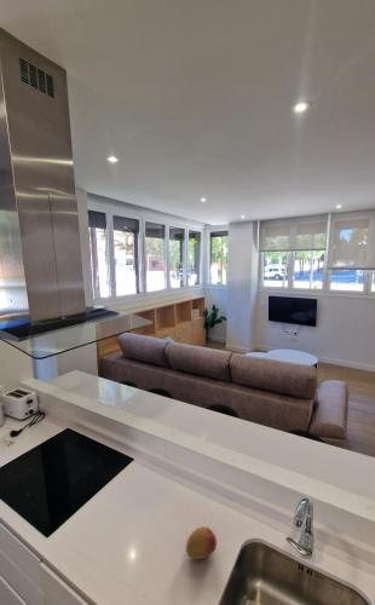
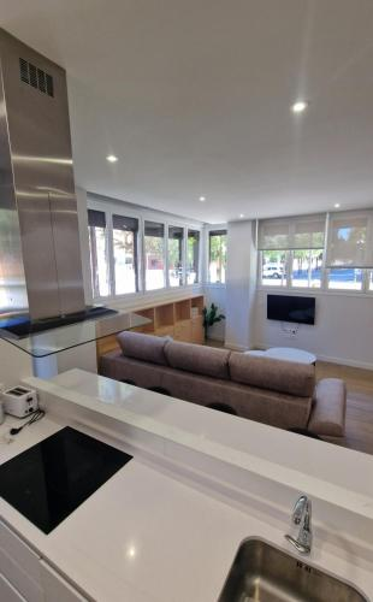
- fruit [185,525,218,560]
